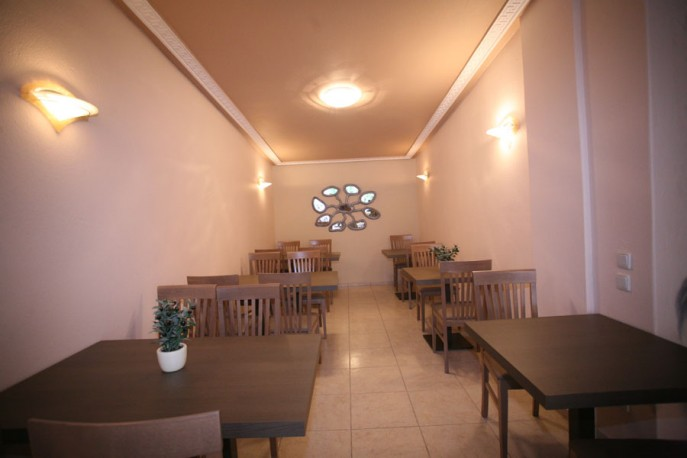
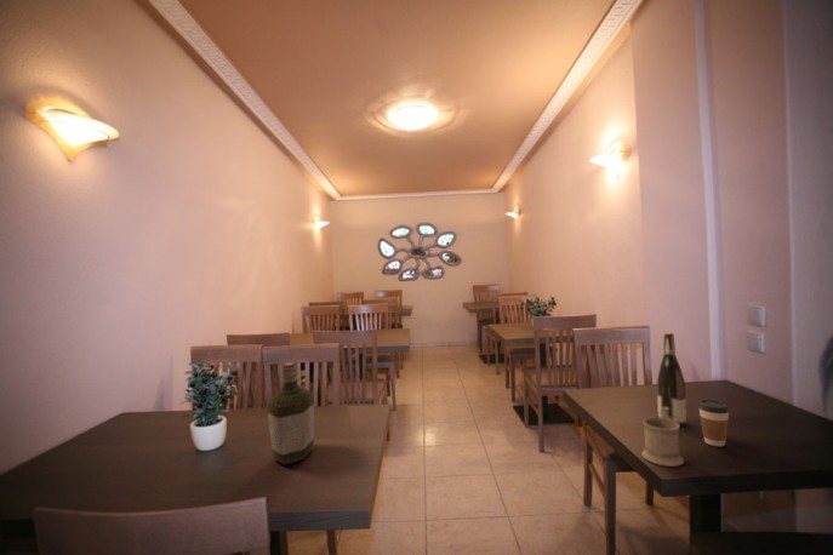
+ coffee cup [697,399,730,447]
+ mug [640,407,685,468]
+ bottle [267,360,315,465]
+ wine bottle [656,332,687,428]
